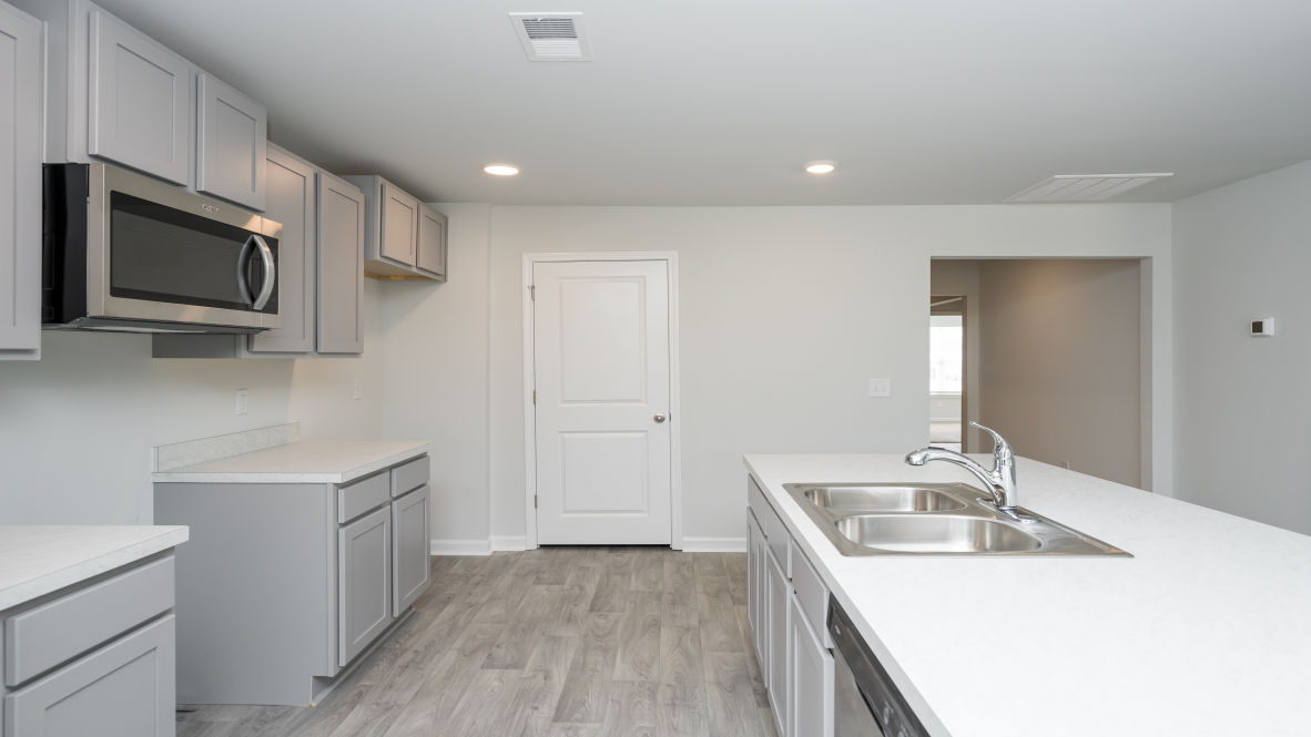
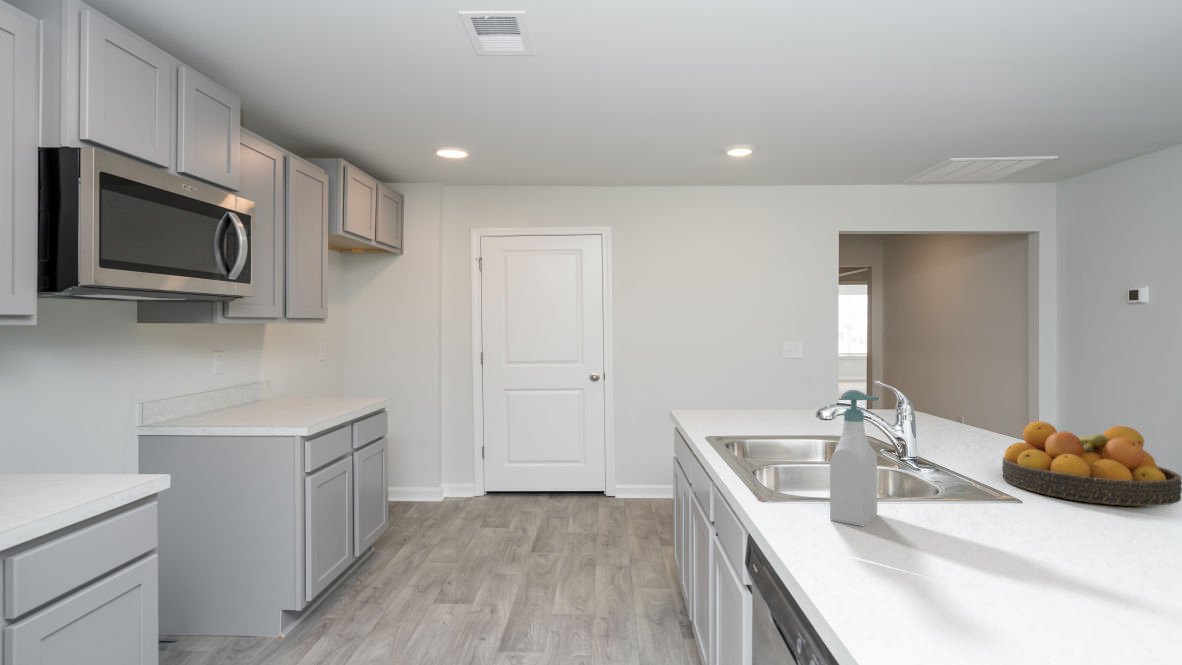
+ soap bottle [829,389,880,528]
+ fruit bowl [1001,420,1182,507]
